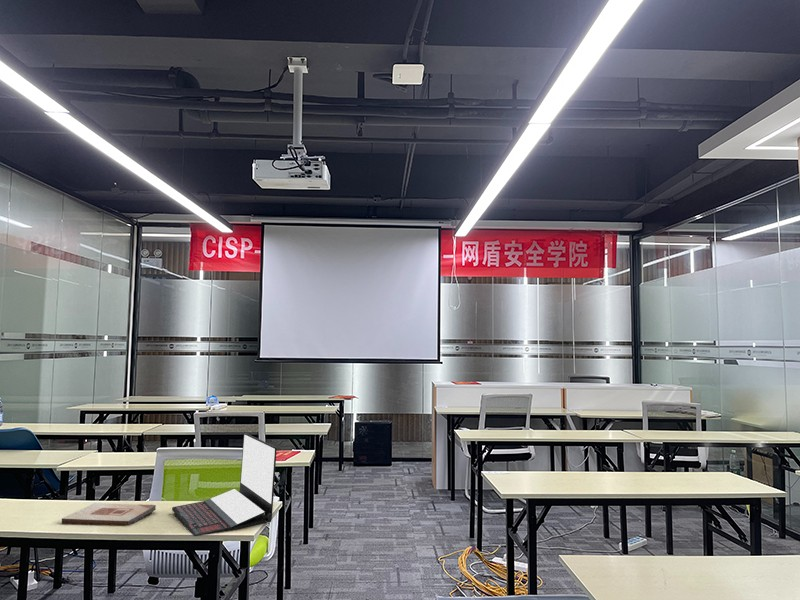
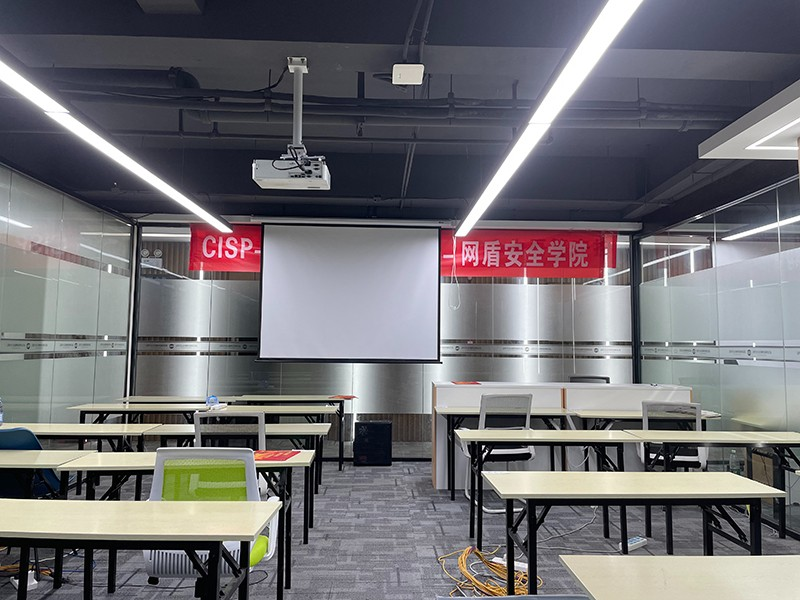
- wooden plaque [61,502,157,526]
- laptop [171,432,278,537]
